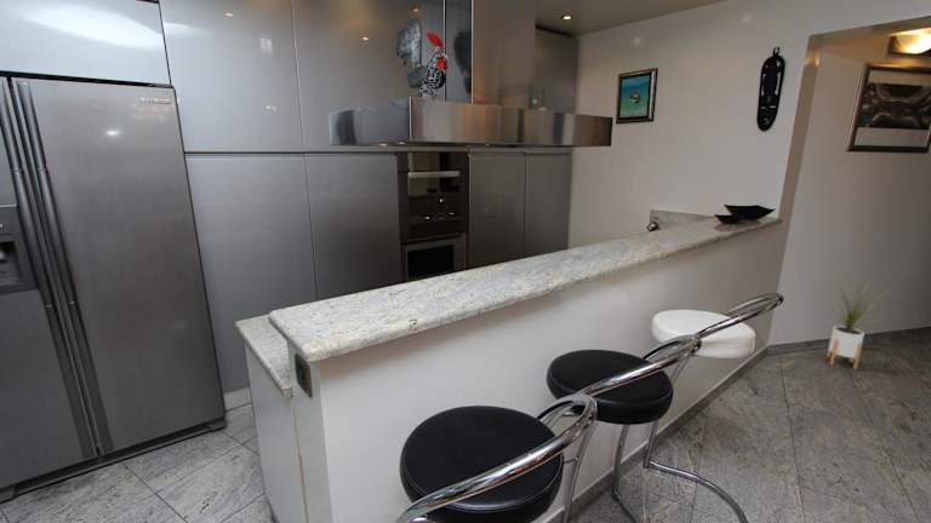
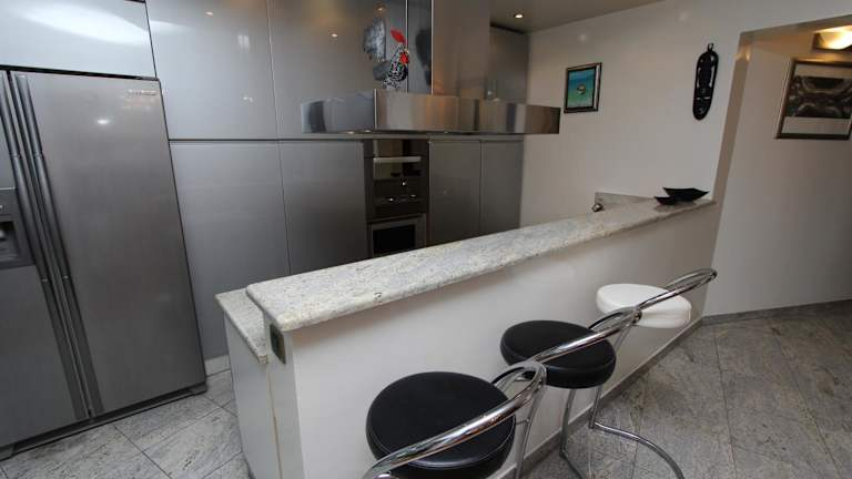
- house plant [821,276,893,370]
